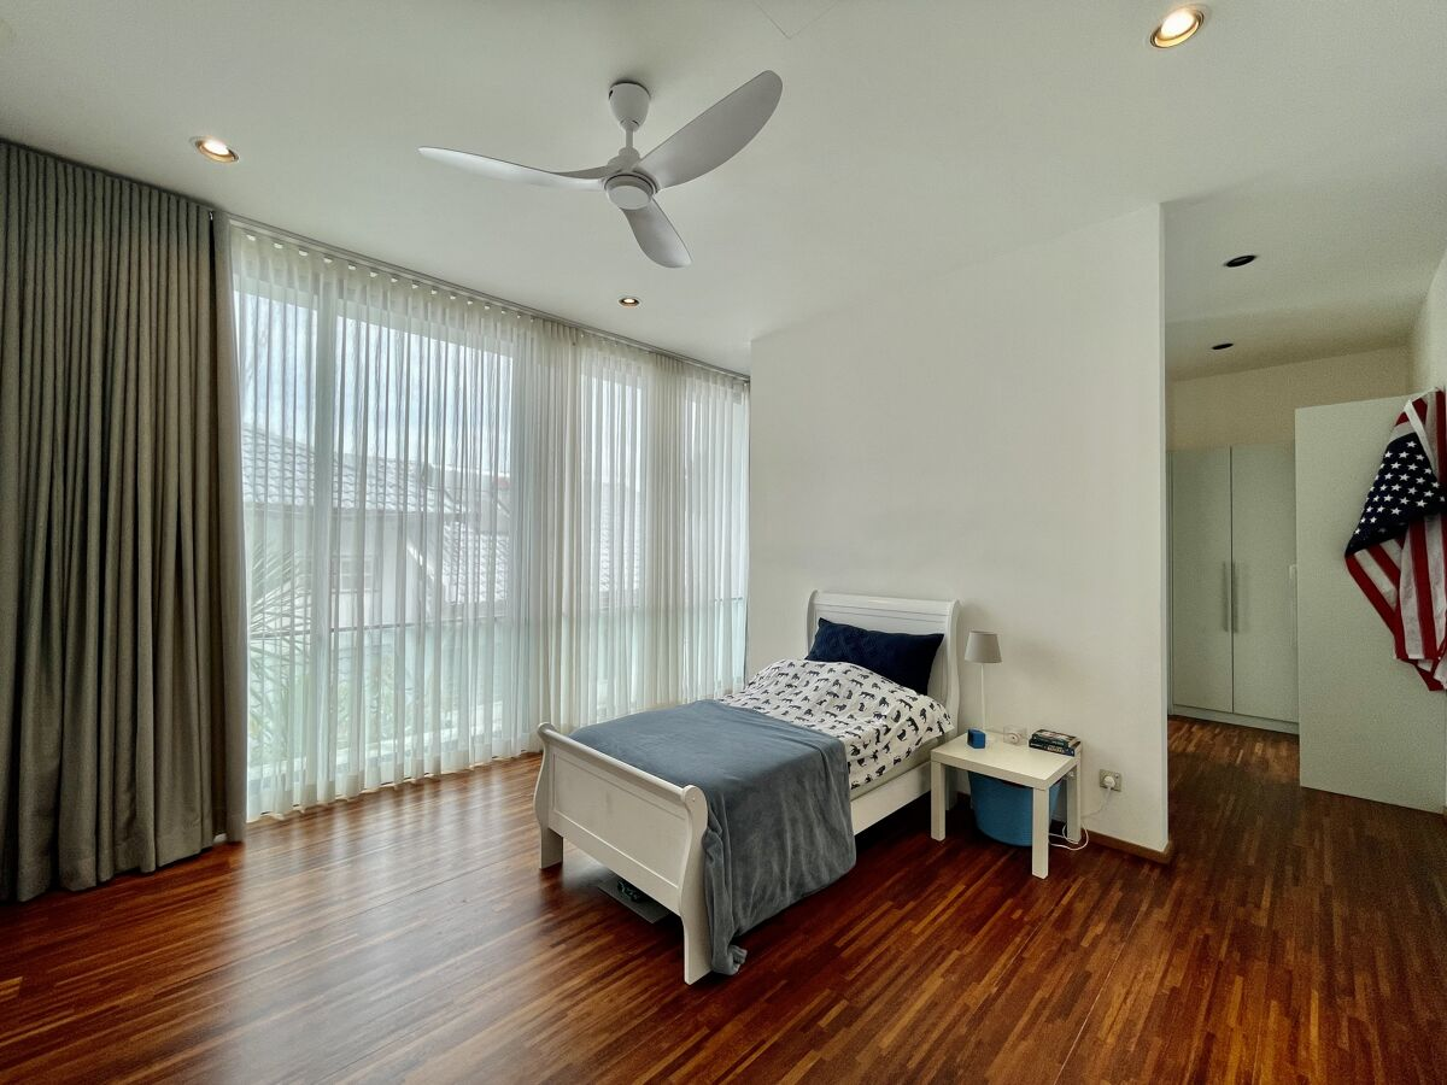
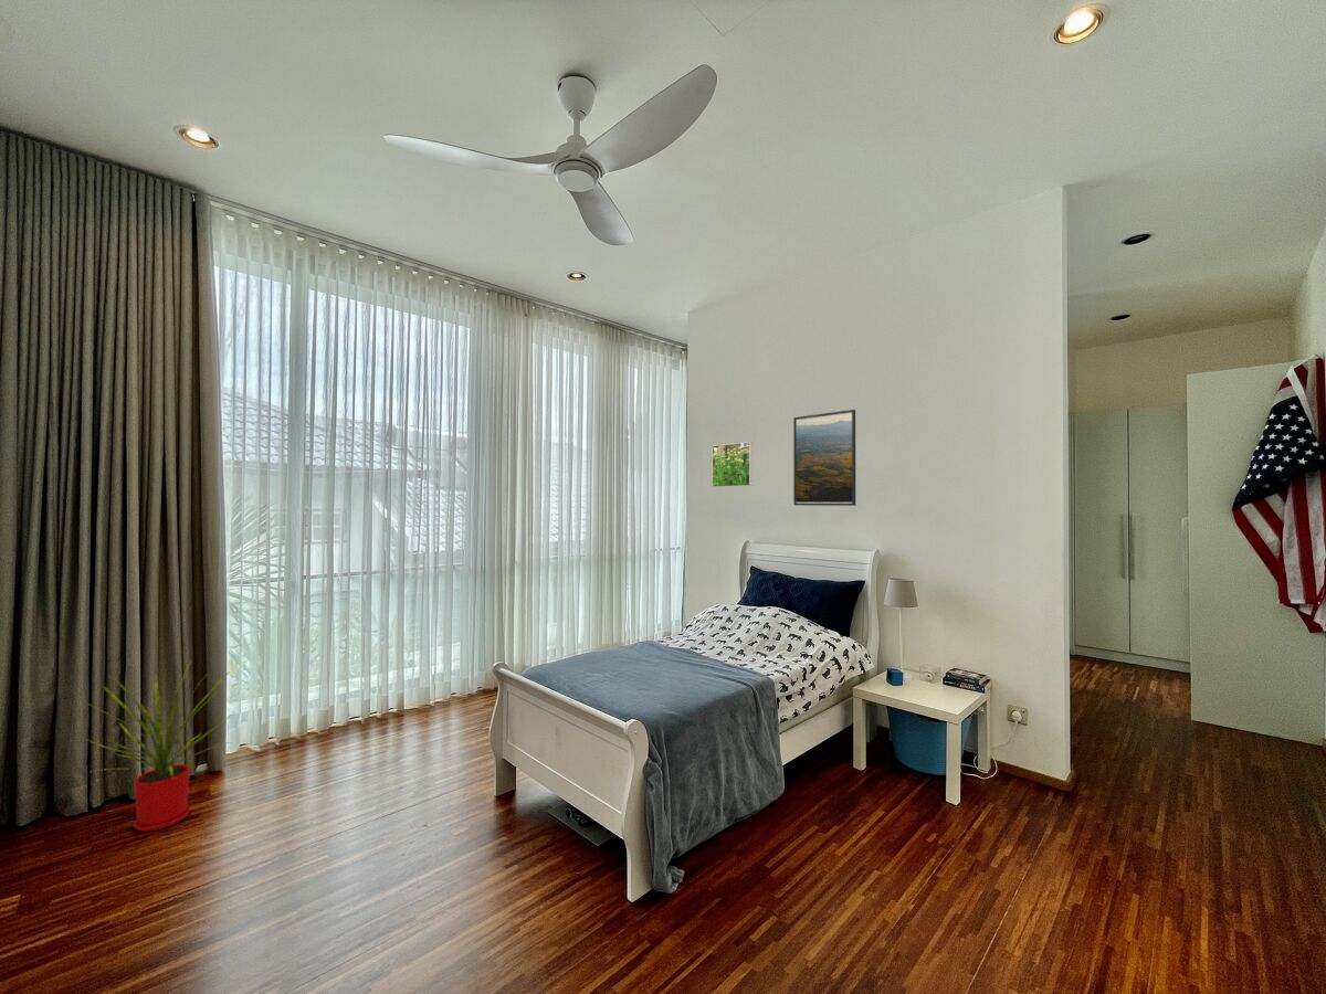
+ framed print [712,441,754,488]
+ house plant [81,659,236,833]
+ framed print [792,409,856,507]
